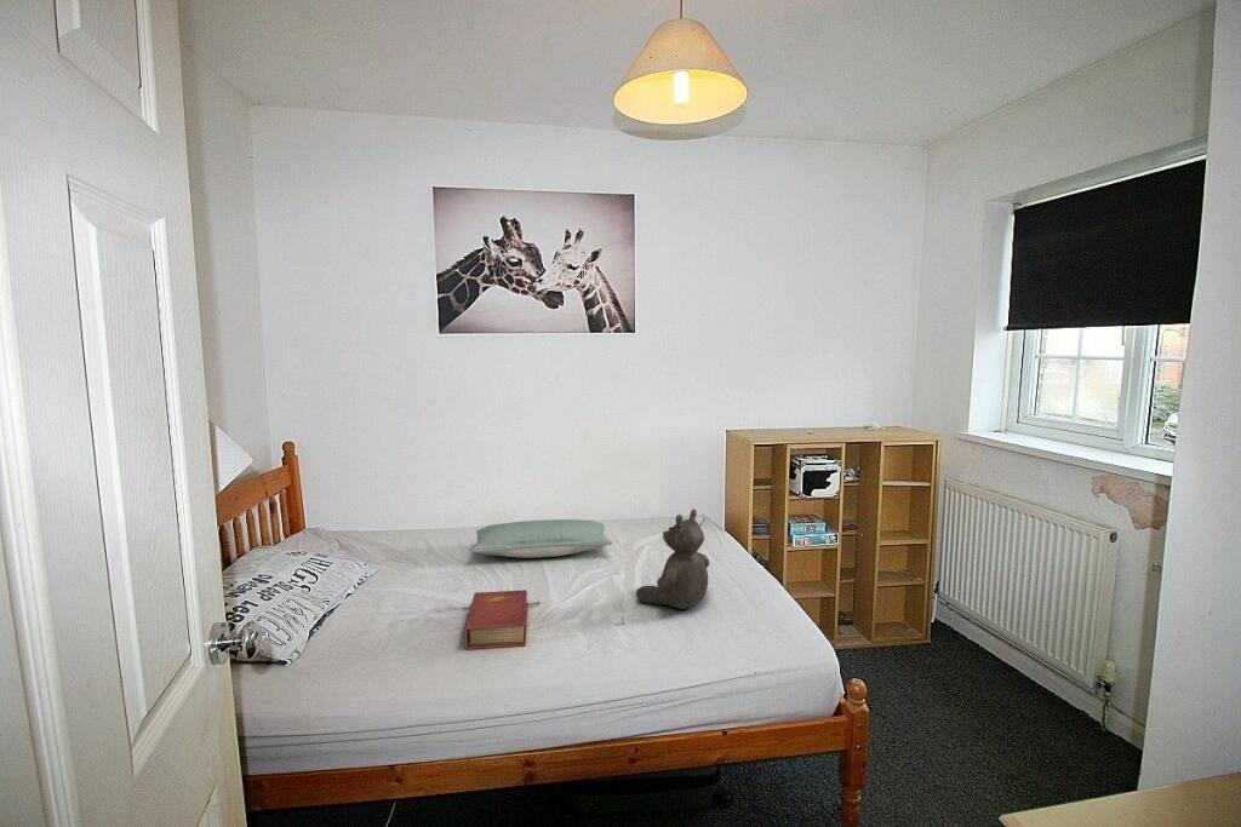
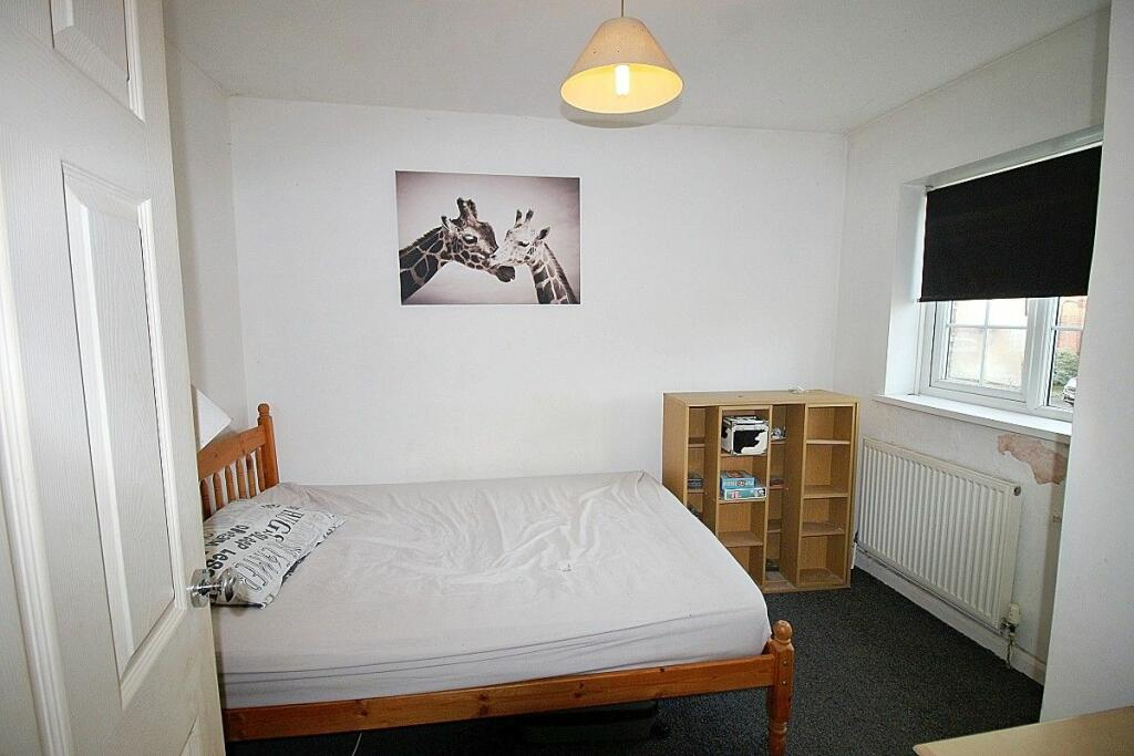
- teddy bear [635,507,710,610]
- pillow [470,518,614,559]
- book [464,588,528,650]
